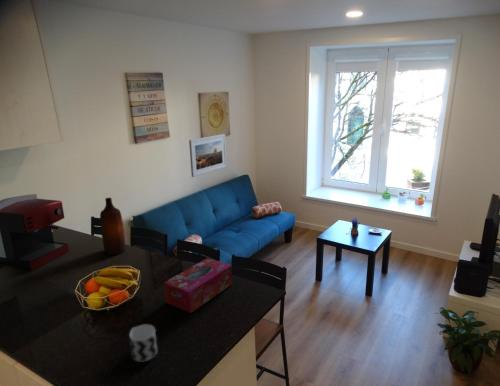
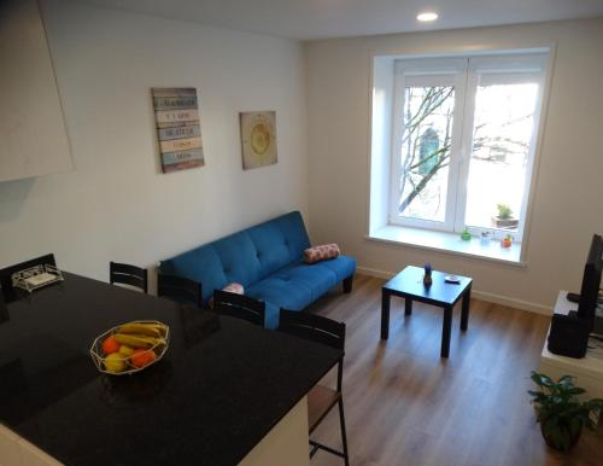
- tissue box [163,257,233,314]
- cup [128,324,158,362]
- bottle [99,197,126,256]
- coffee maker [0,193,70,271]
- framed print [188,133,227,178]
